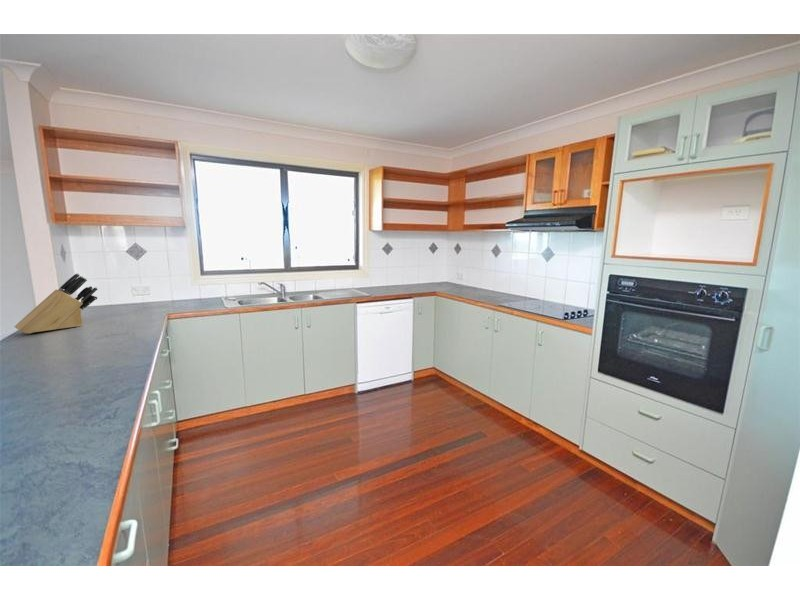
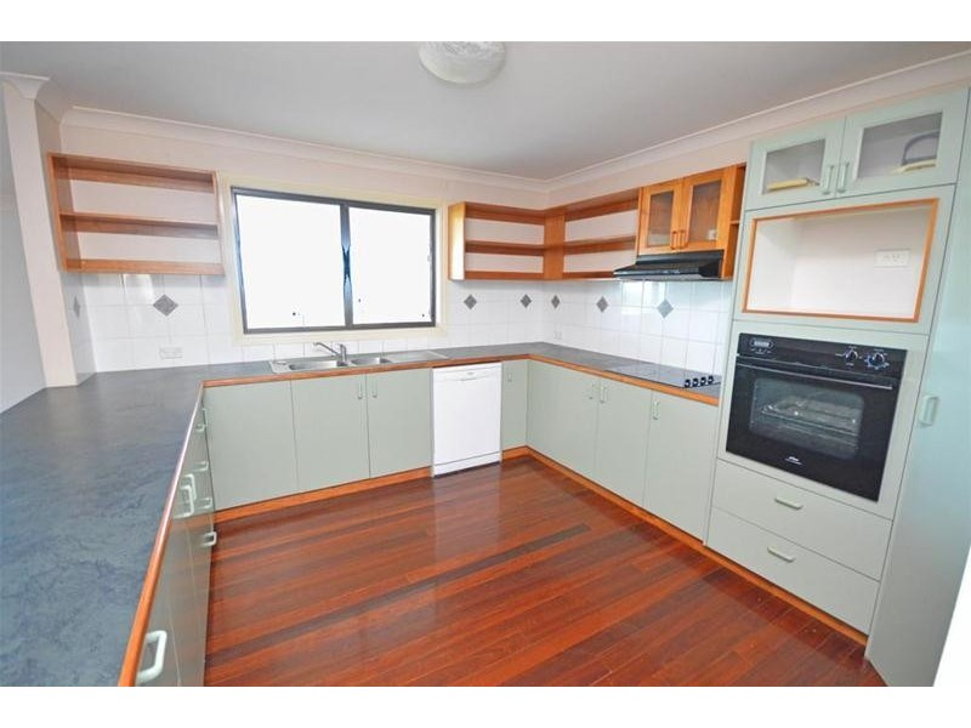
- knife block [13,272,99,335]
